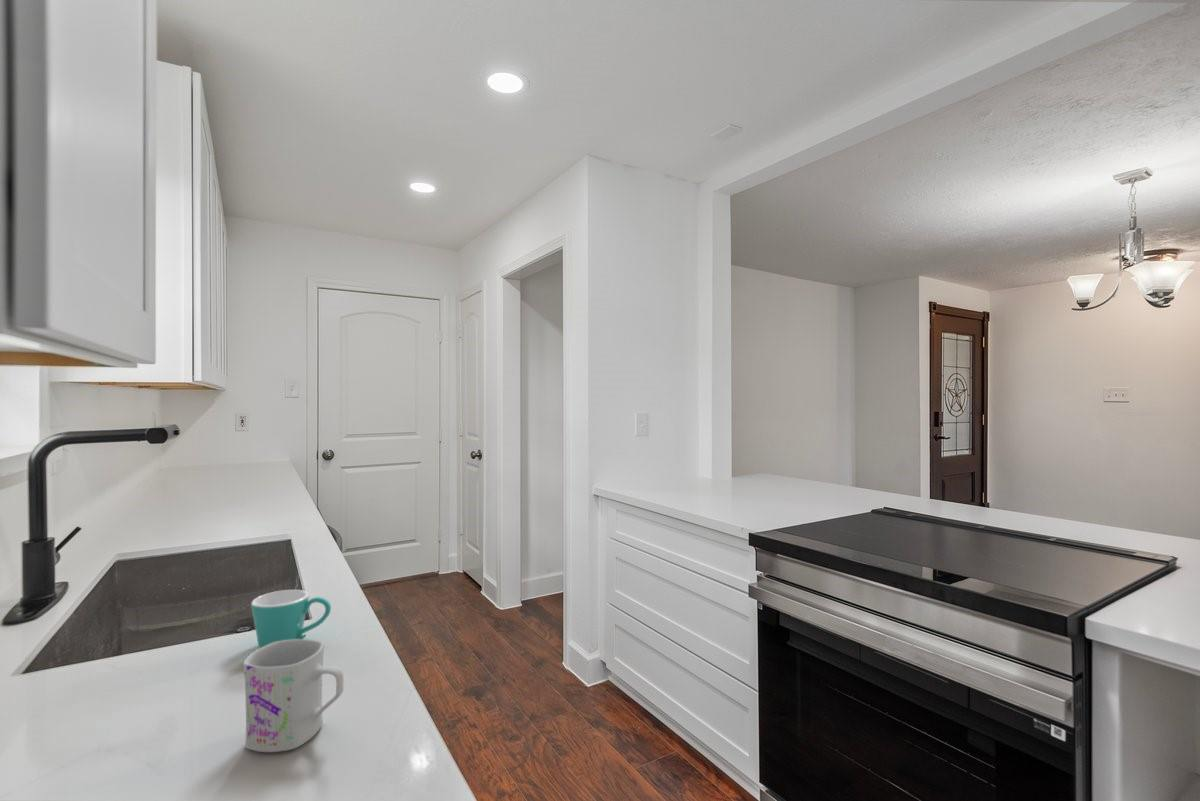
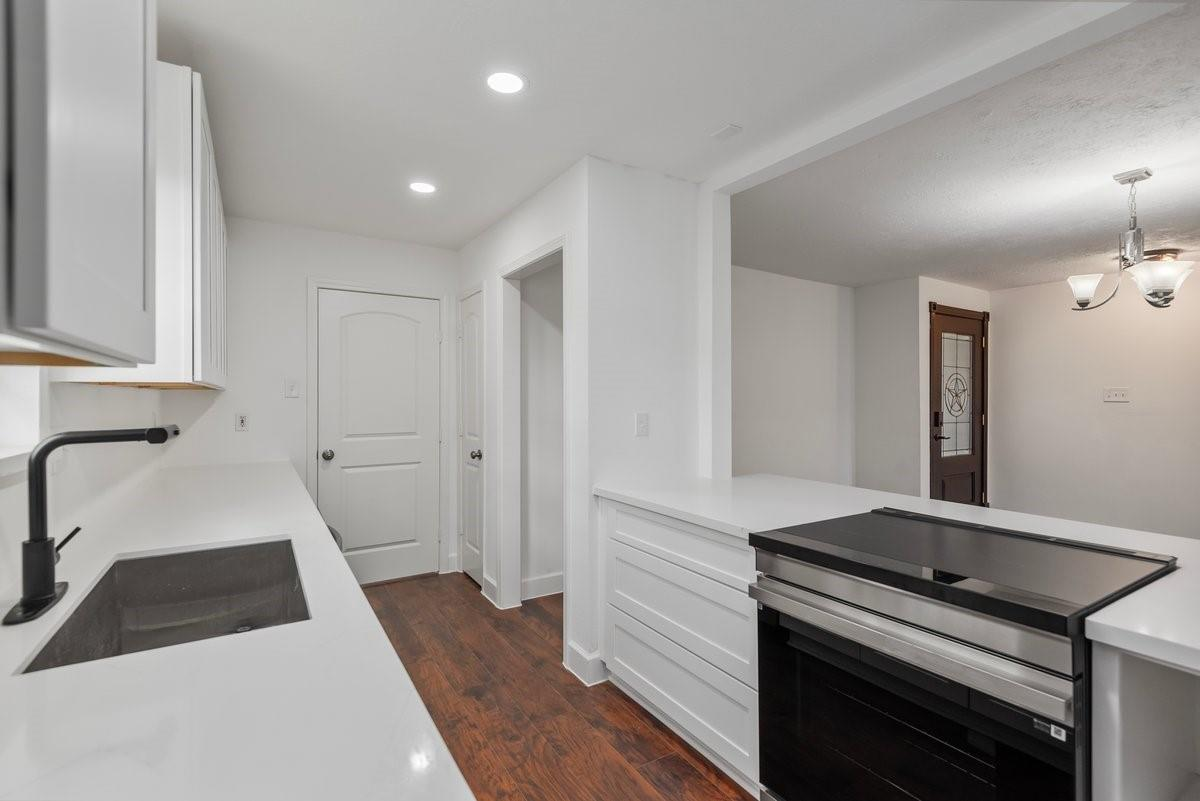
- mug [250,589,332,649]
- mug [242,638,345,753]
